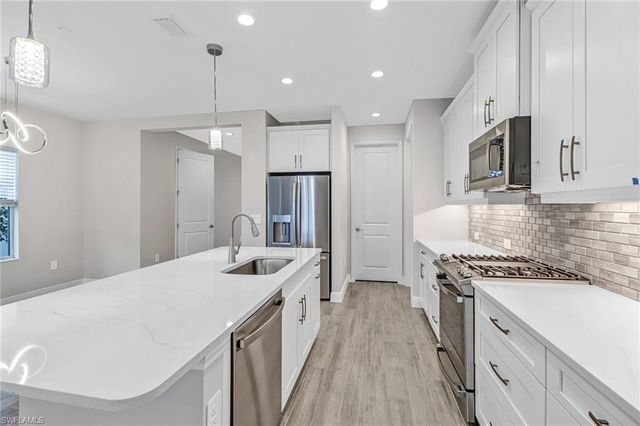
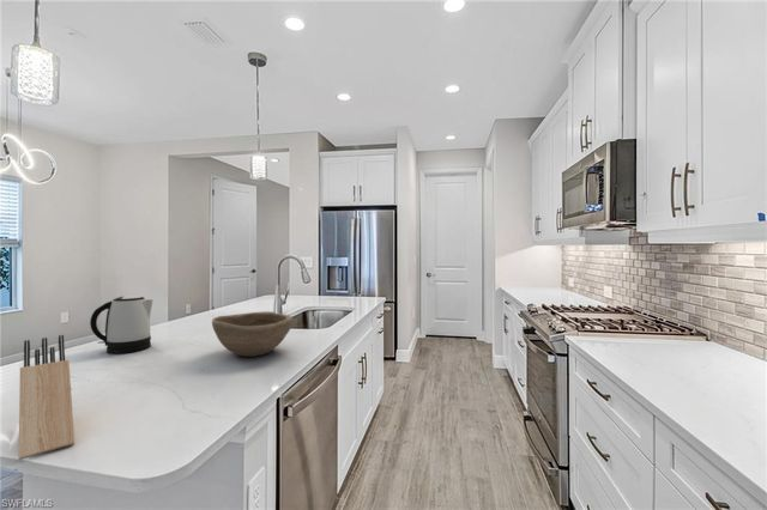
+ bowl [211,310,294,358]
+ knife block [18,334,76,461]
+ kettle [89,295,153,354]
